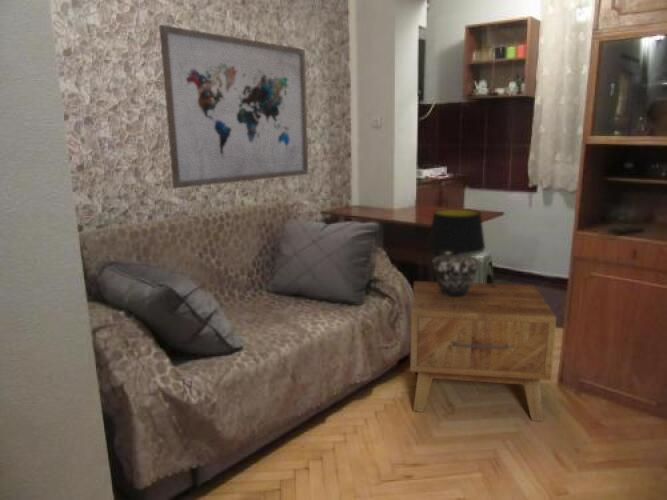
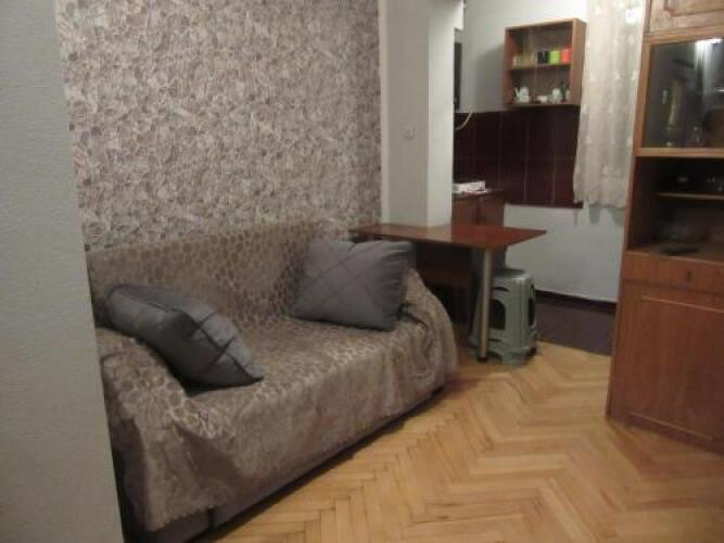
- table lamp [426,208,486,297]
- side table [409,280,557,422]
- wall art [158,24,309,189]
